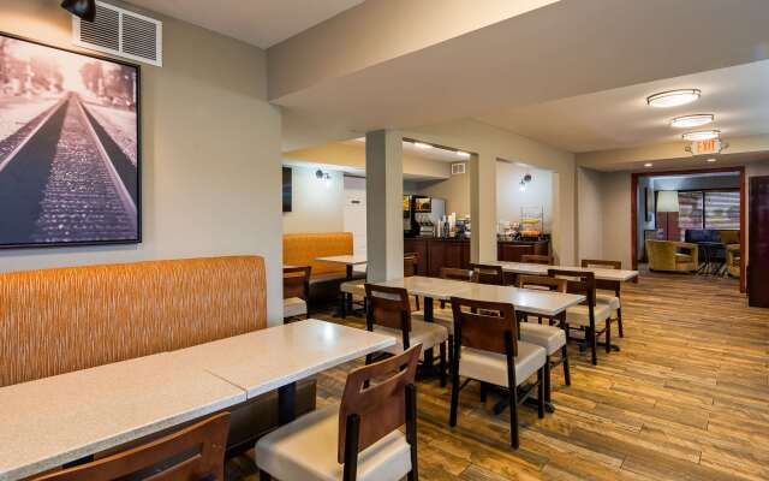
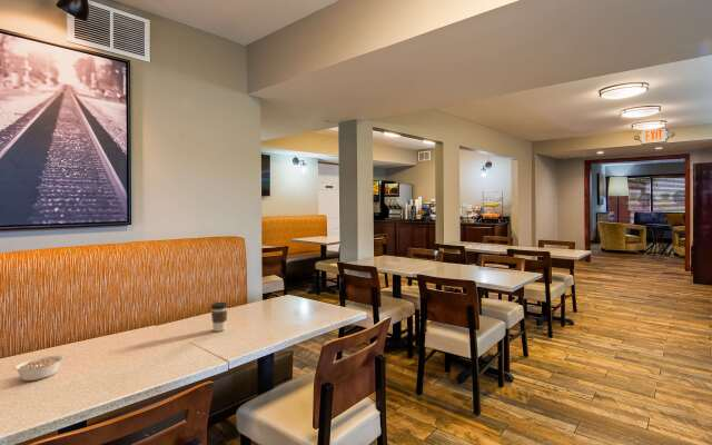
+ legume [12,354,71,382]
+ coffee cup [209,301,229,333]
